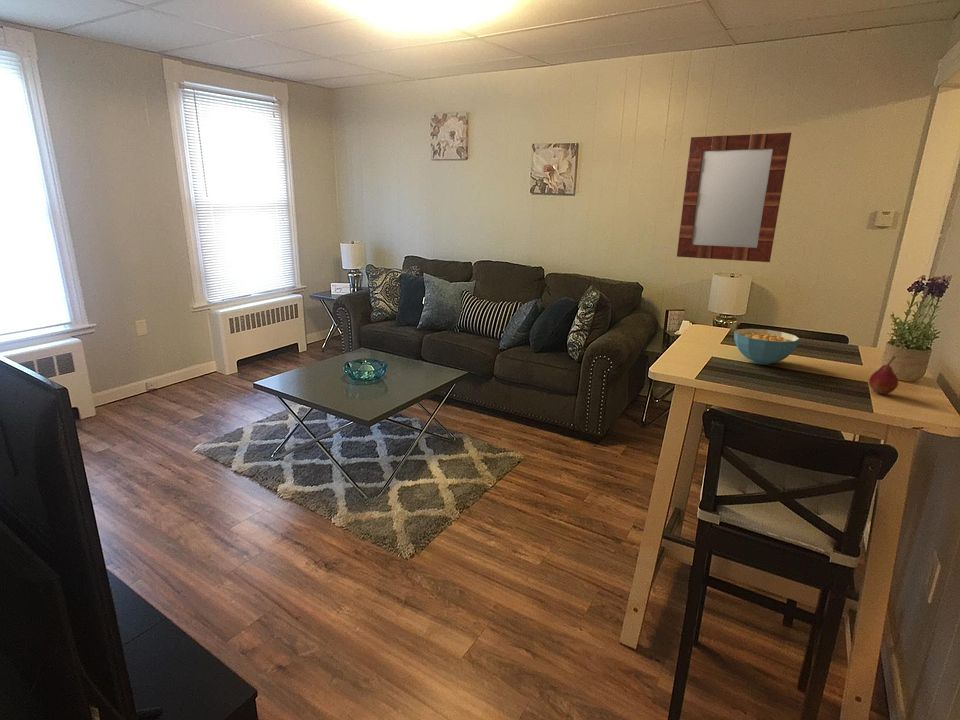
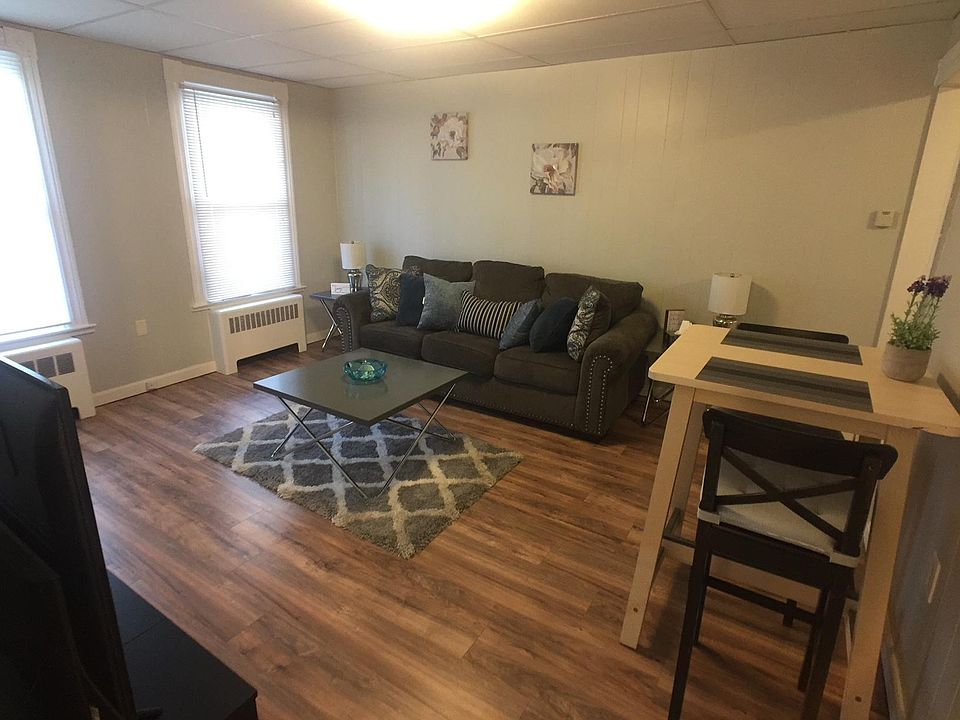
- cereal bowl [733,328,801,366]
- fruit [868,355,899,395]
- home mirror [676,132,792,263]
